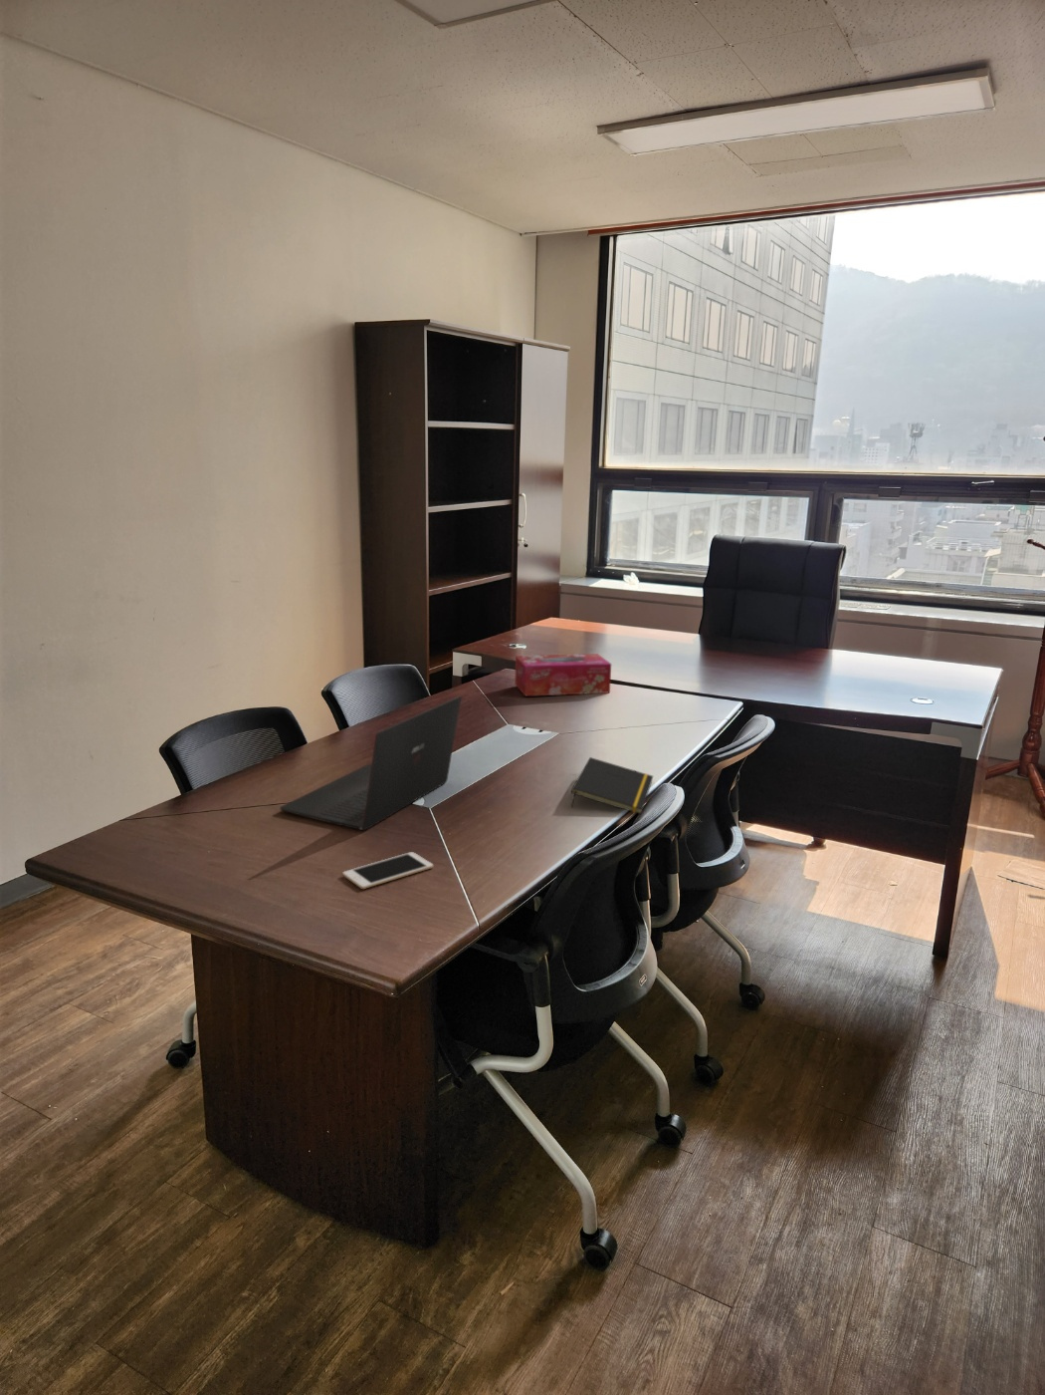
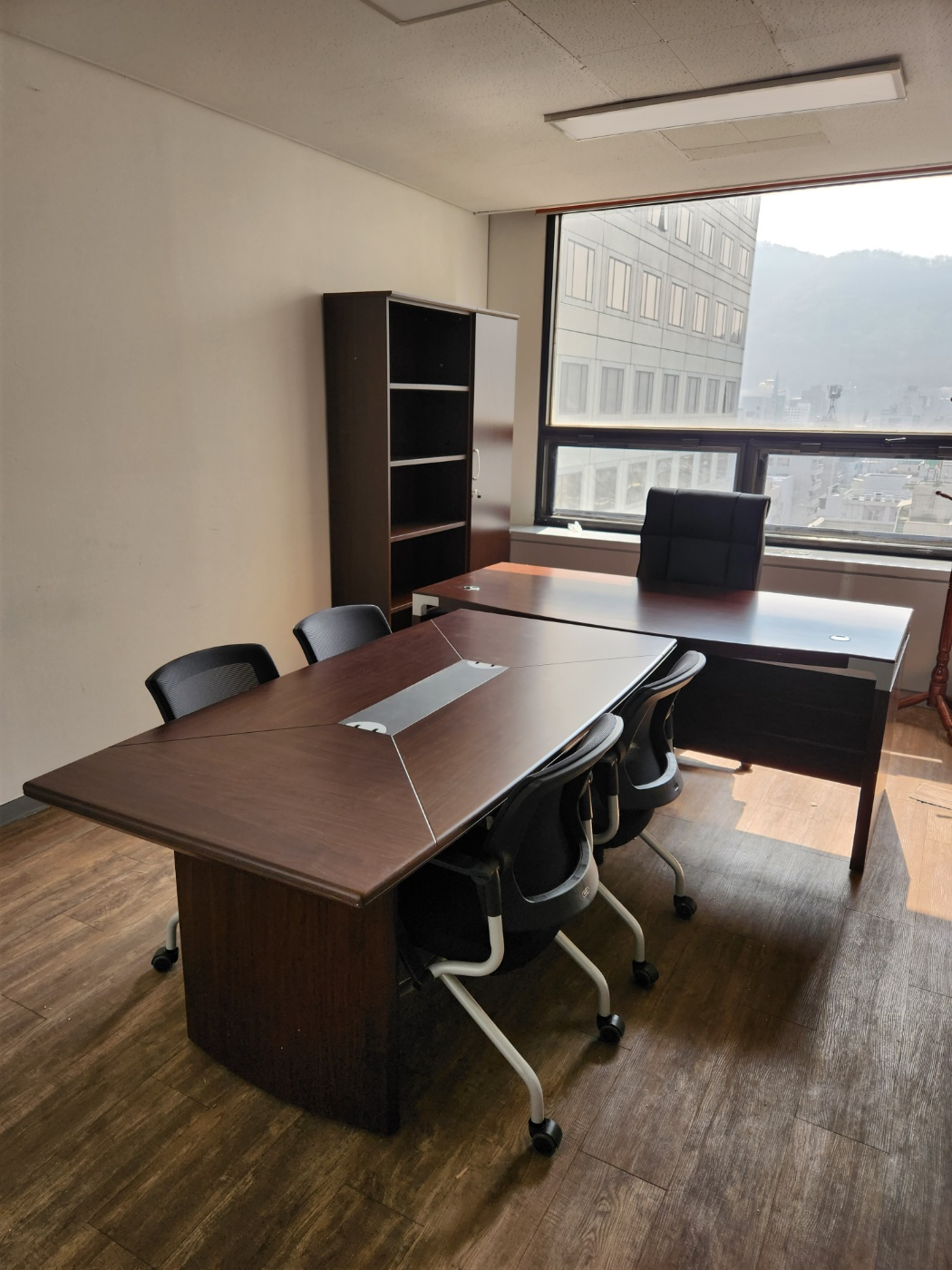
- cell phone [341,851,434,890]
- tissue box [514,652,613,698]
- notepad [571,757,654,815]
- laptop [279,695,462,832]
